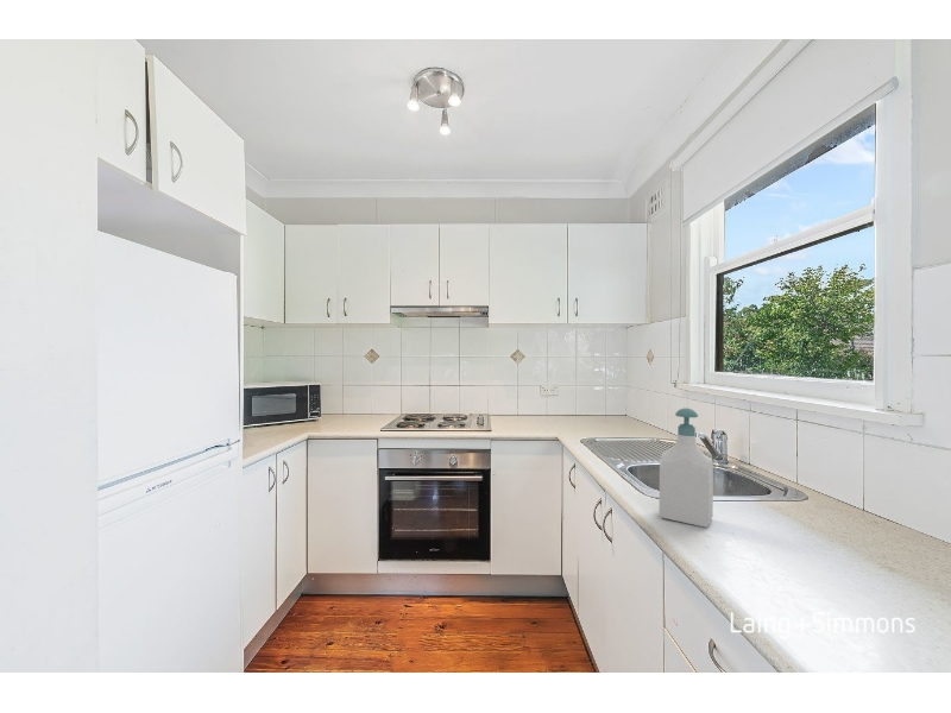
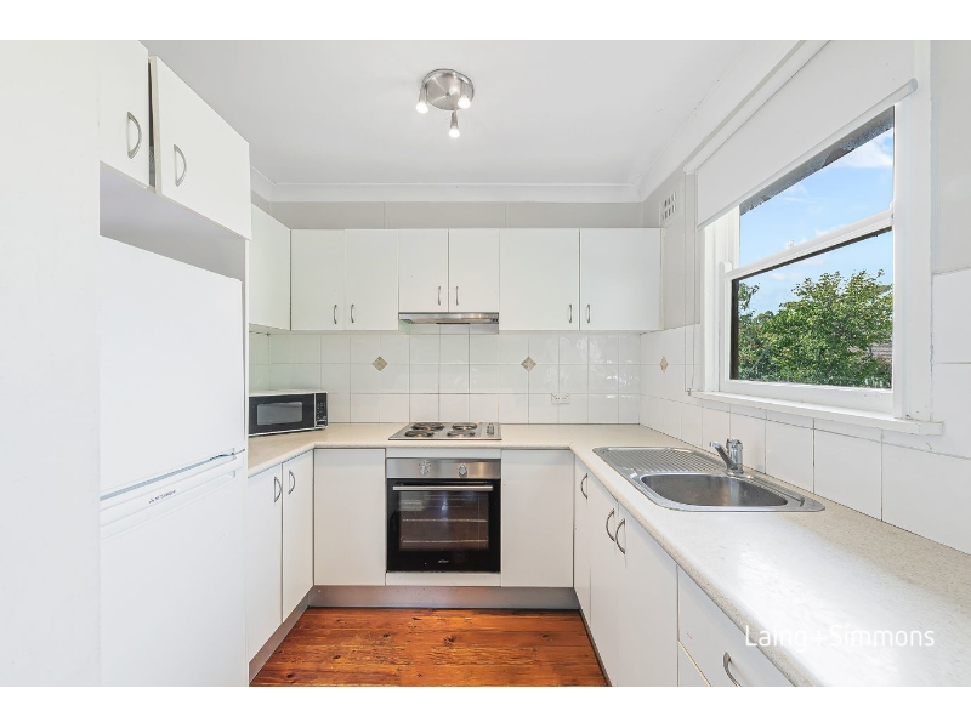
- soap bottle [659,408,714,529]
